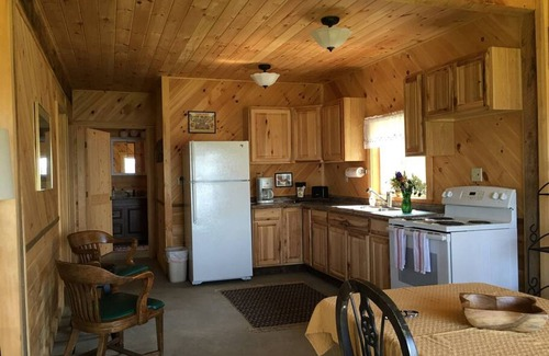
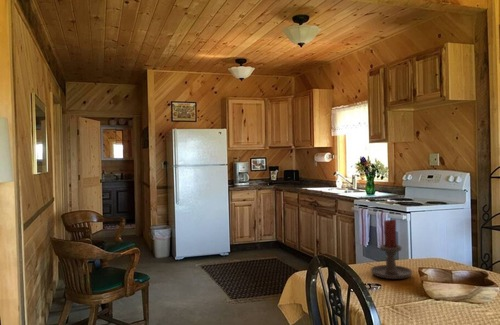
+ candle holder [369,218,413,280]
